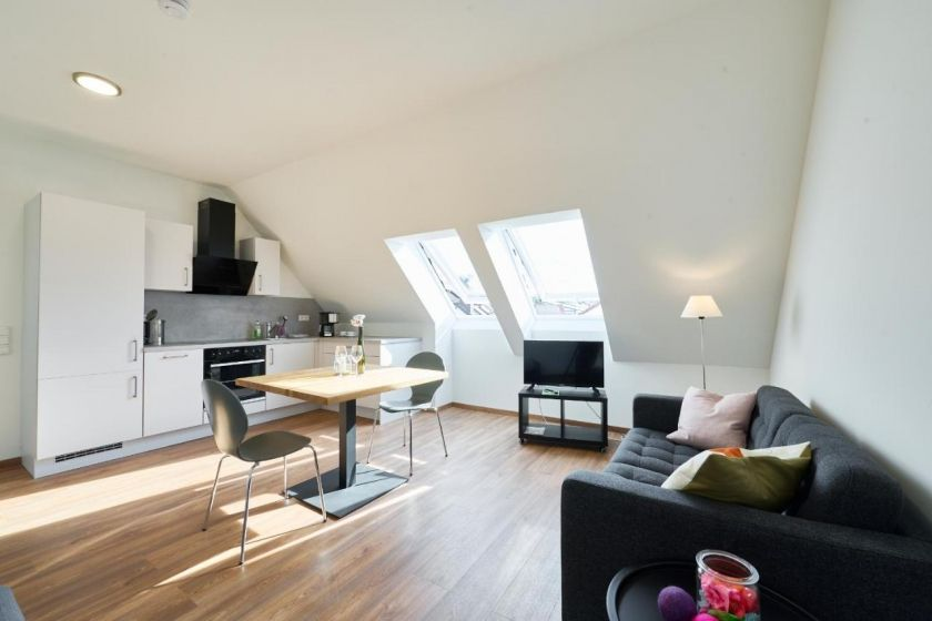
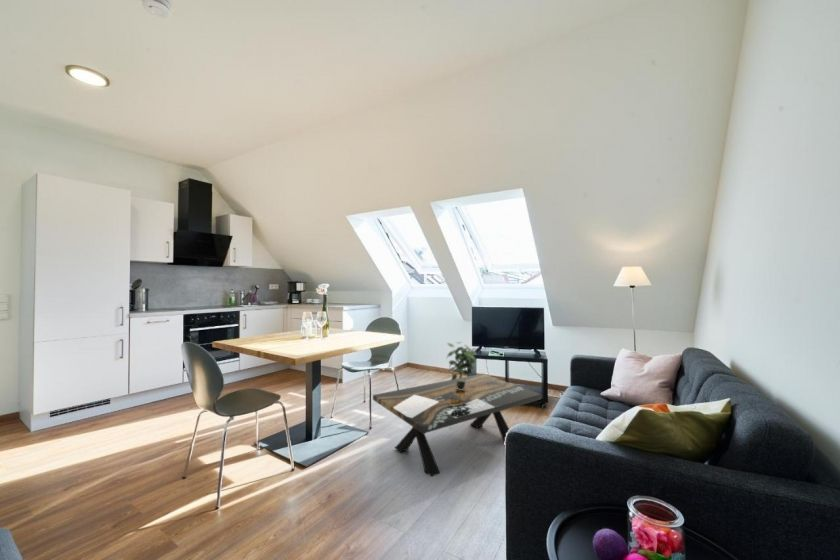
+ potted plant [445,341,477,390]
+ coffee table [372,373,542,478]
